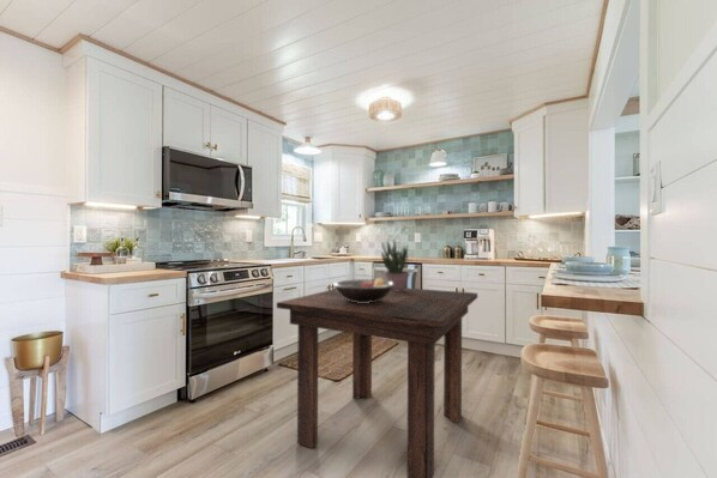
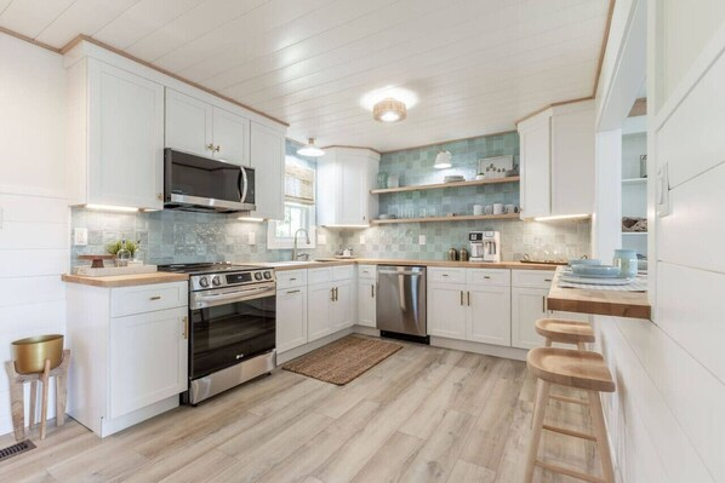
- potted plant [380,238,411,291]
- dining table [276,286,478,478]
- fruit bowl [332,276,394,303]
